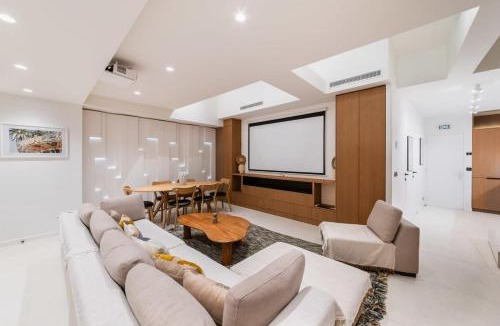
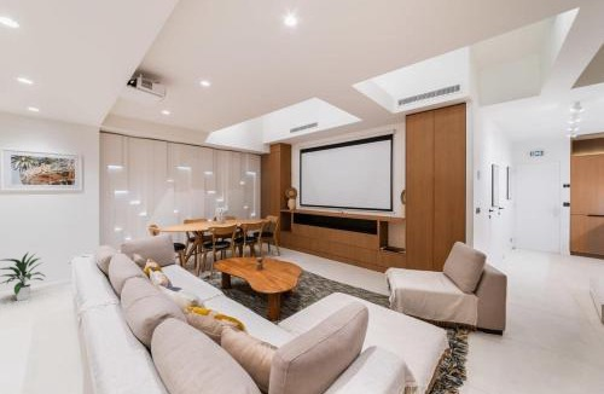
+ indoor plant [0,250,45,302]
